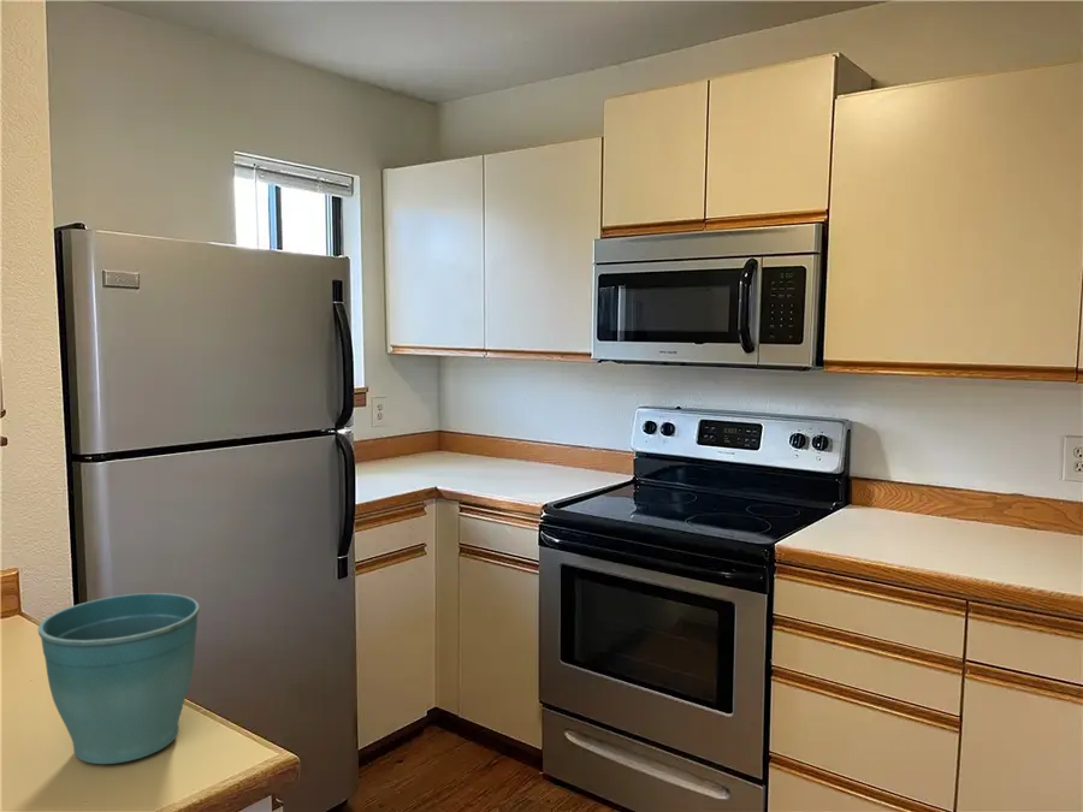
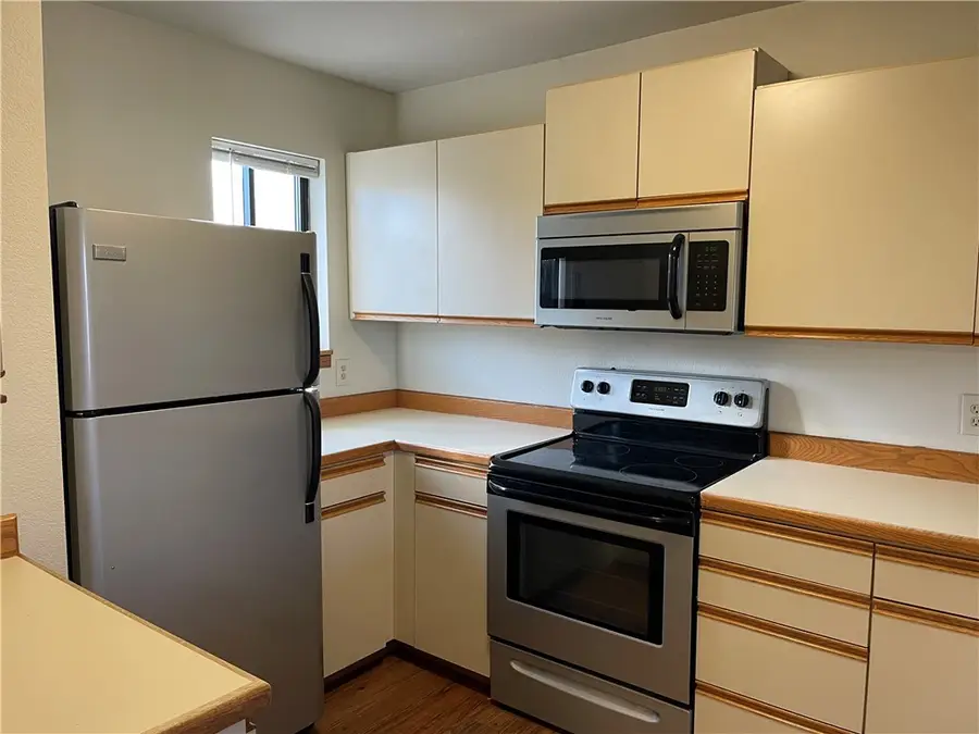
- flower pot [37,592,200,765]
